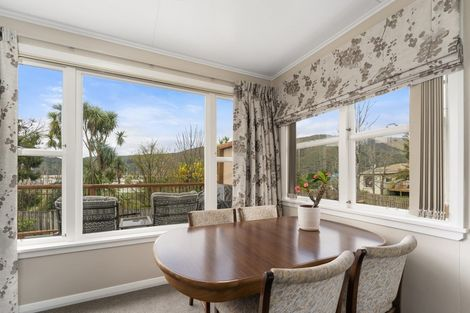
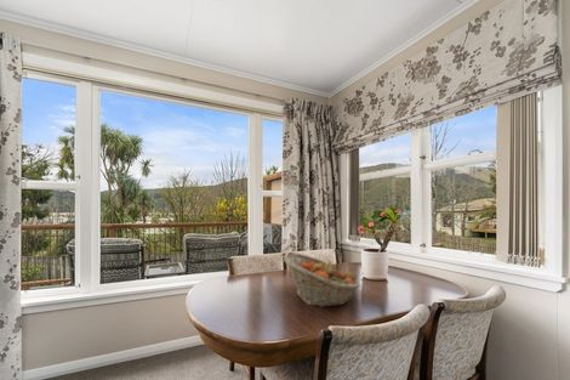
+ fruit basket [281,251,361,308]
